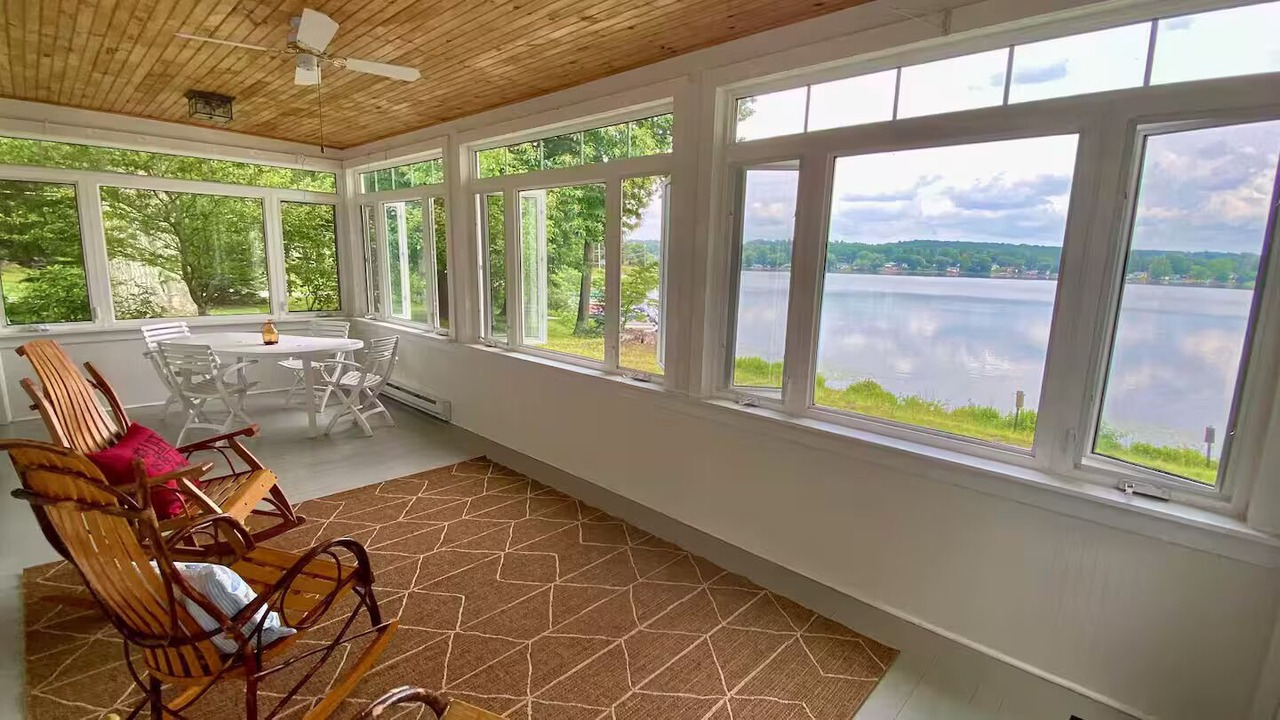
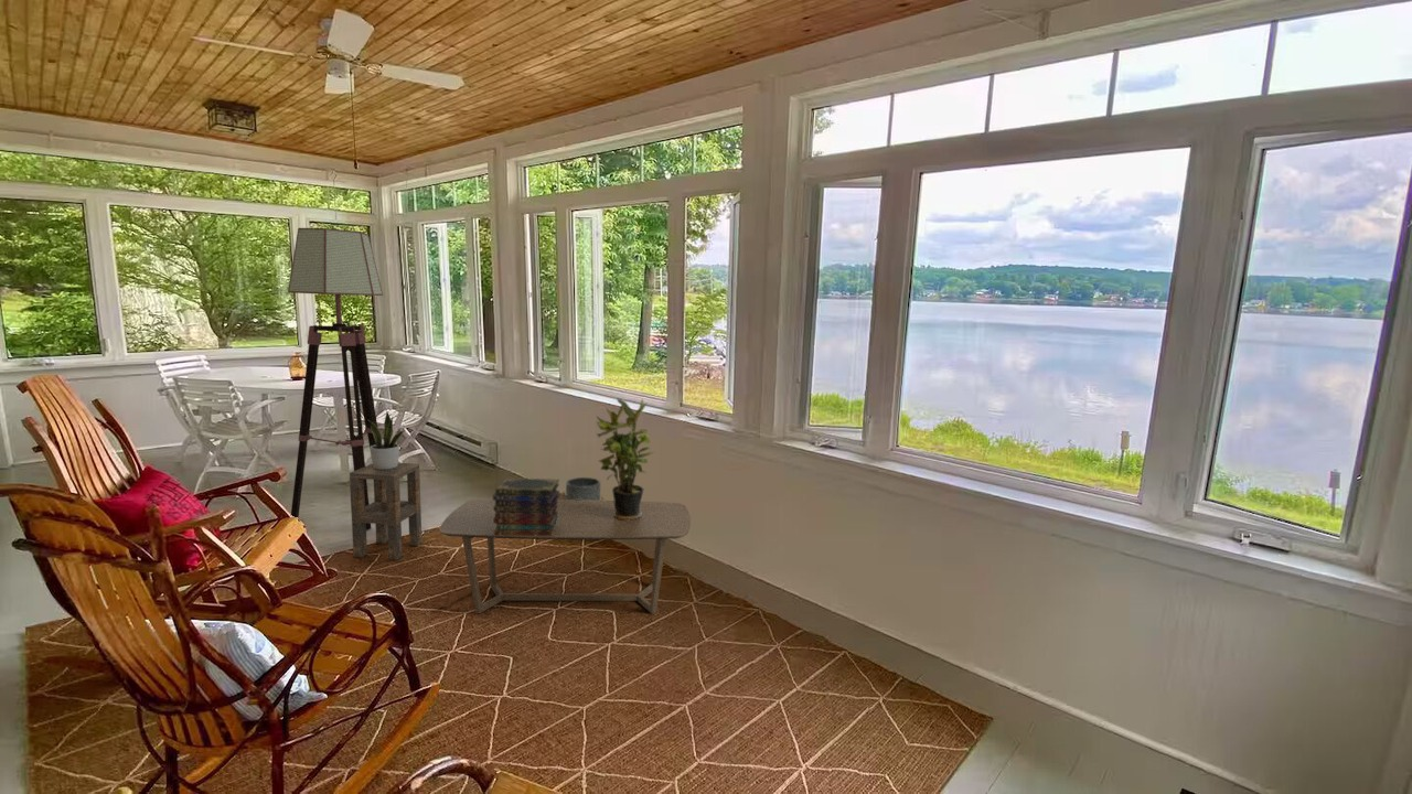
+ floor lamp [287,227,384,530]
+ potted plant [596,397,654,521]
+ book stack [492,478,560,536]
+ planter [560,476,607,501]
+ potted plant [366,408,407,470]
+ coffee table [438,498,692,615]
+ side table [349,462,422,561]
